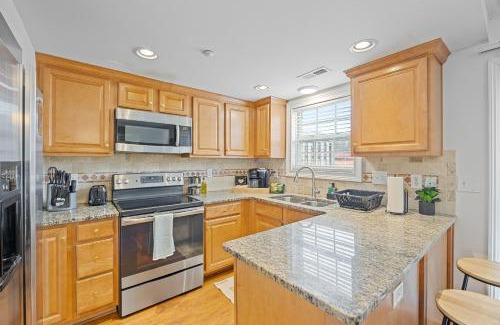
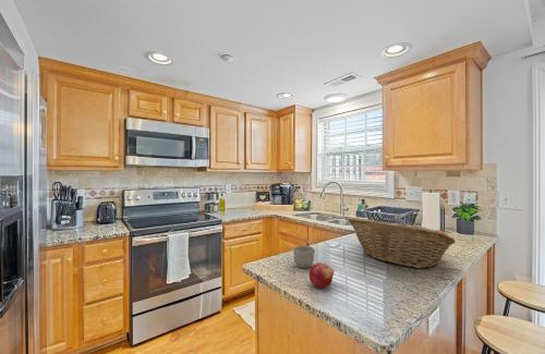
+ mug [293,245,316,269]
+ fruit basket [348,217,457,269]
+ fruit [308,261,335,290]
